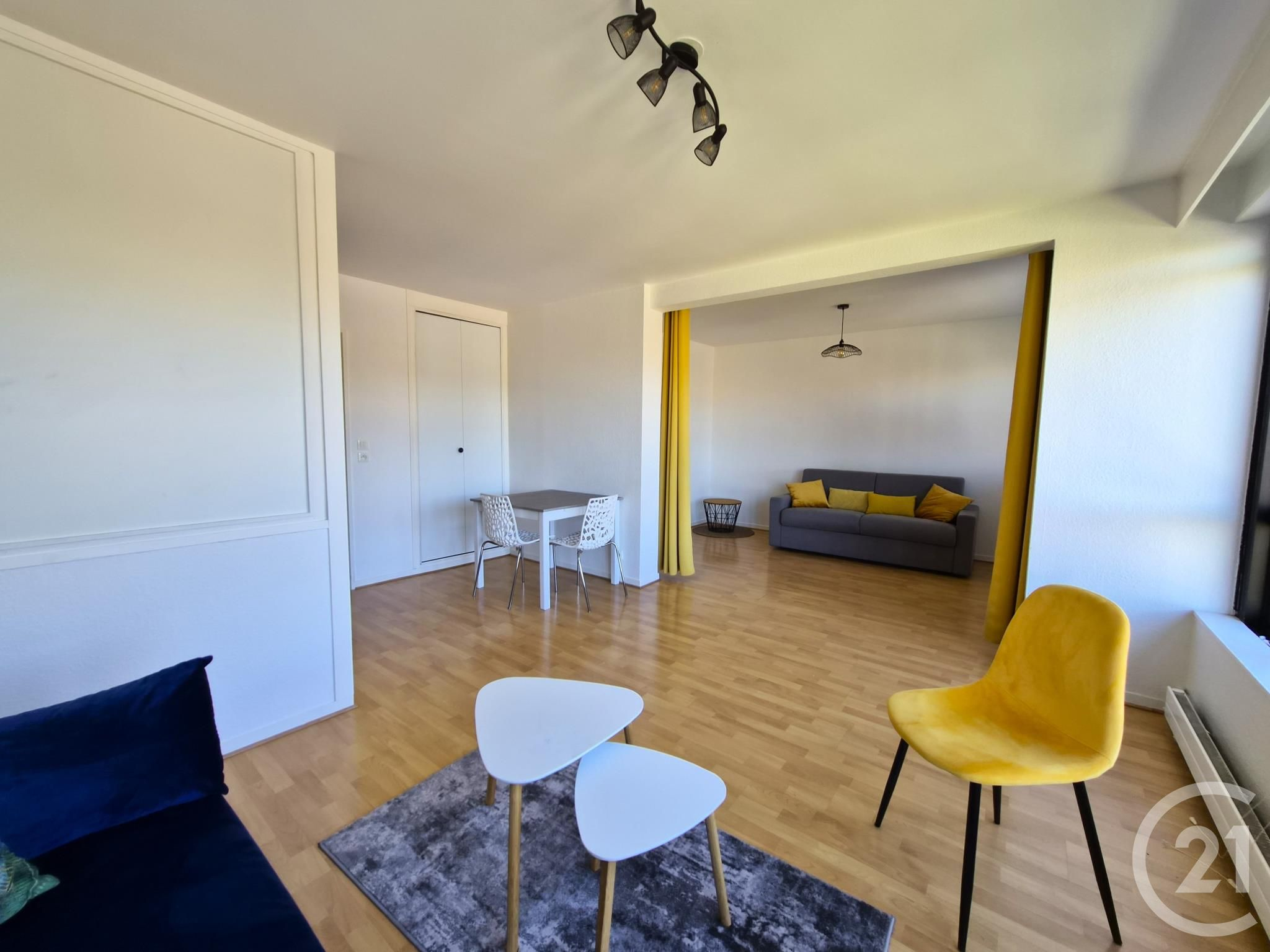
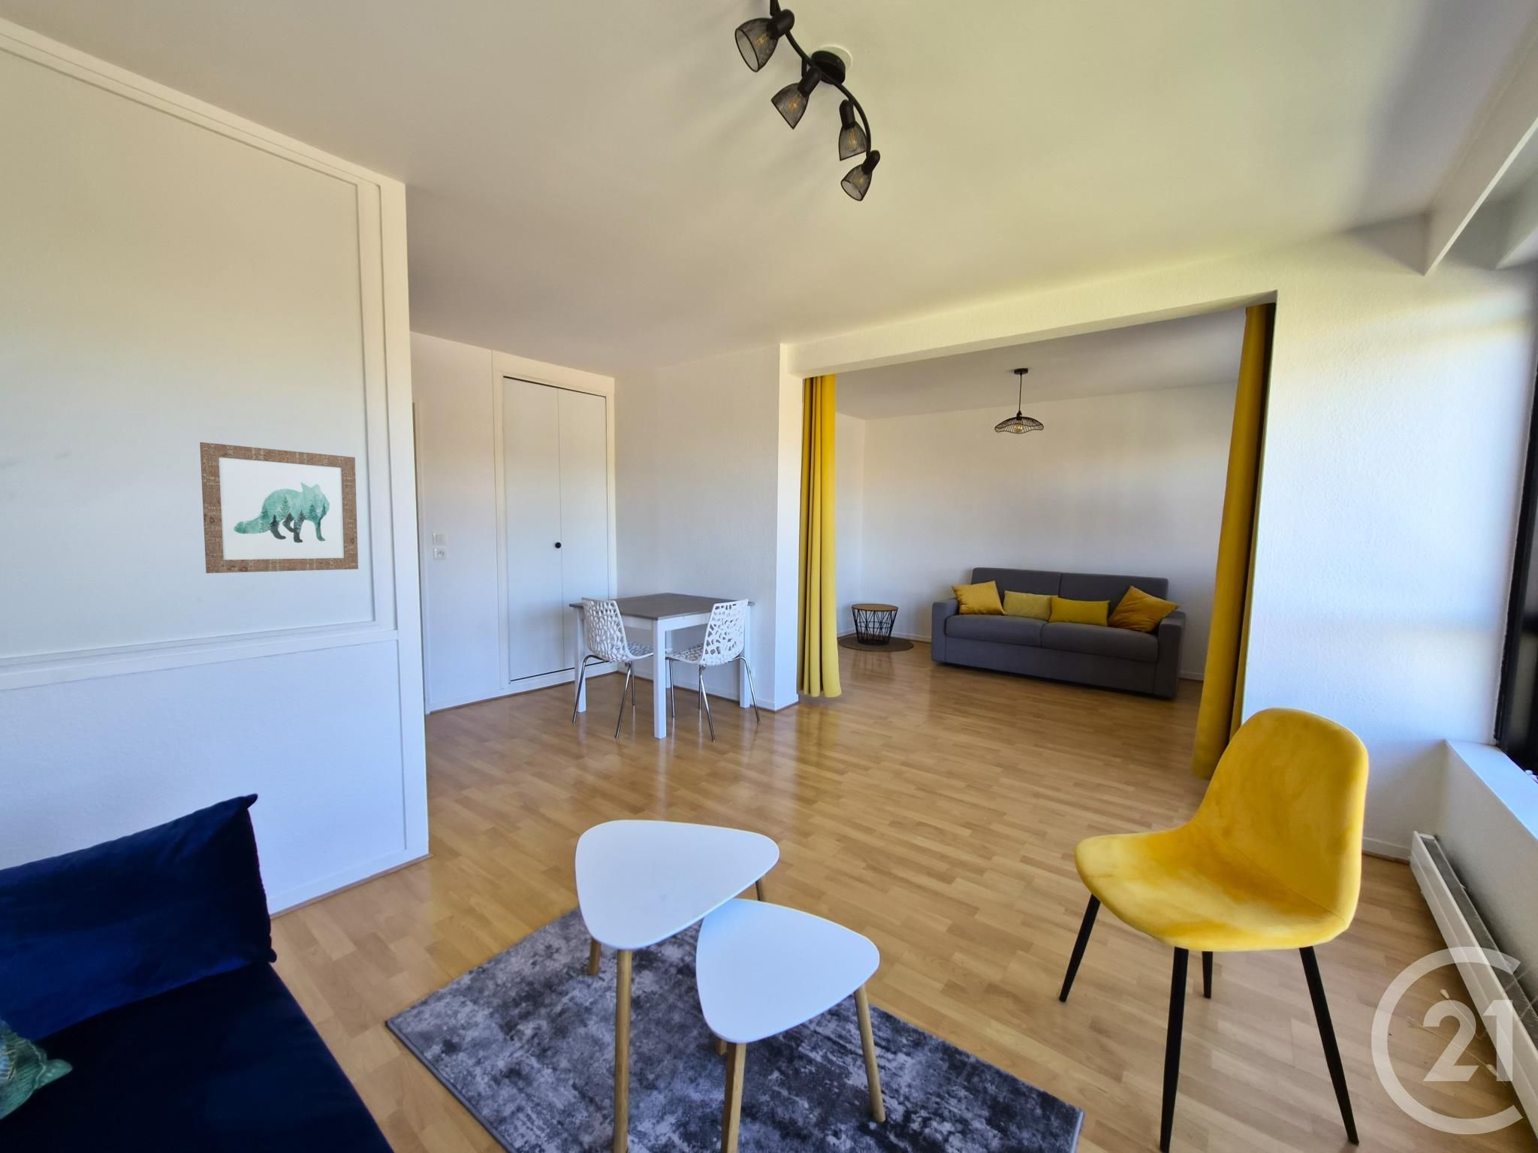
+ wall art [199,442,358,574]
